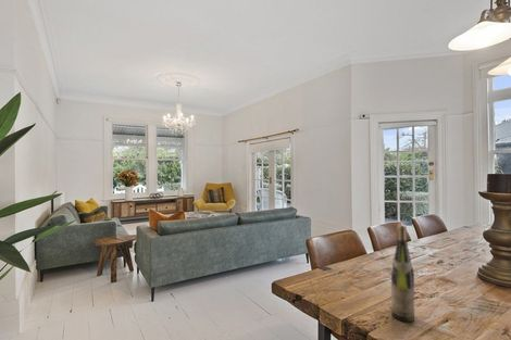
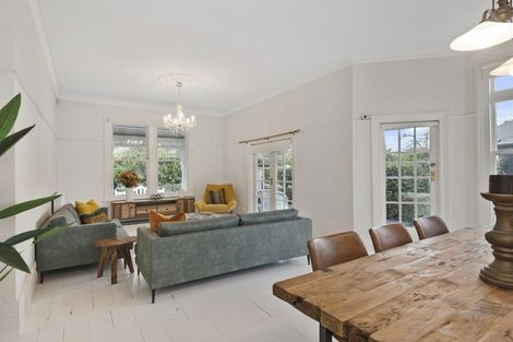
- wine bottle [390,224,415,323]
